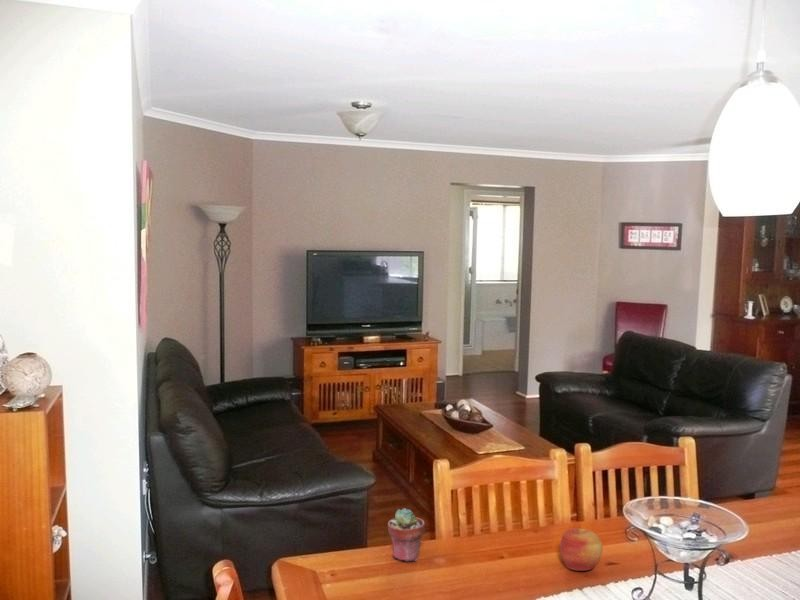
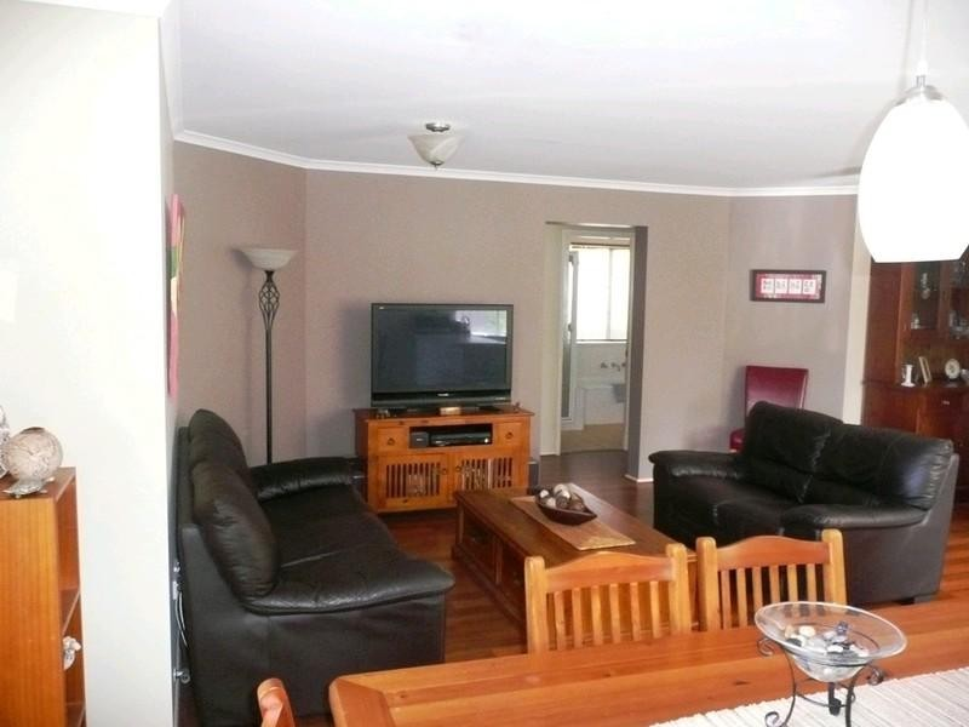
- apple [559,525,604,572]
- potted succulent [387,507,426,563]
